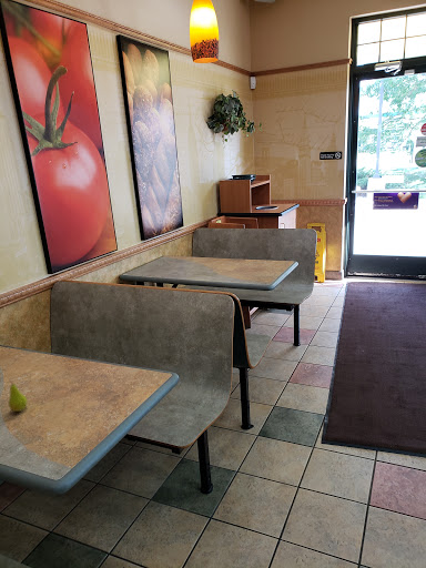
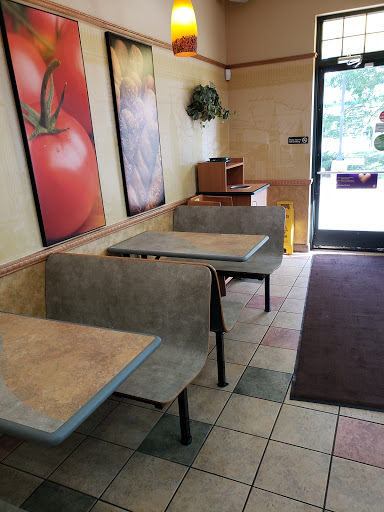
- fruit [7,379,28,413]
